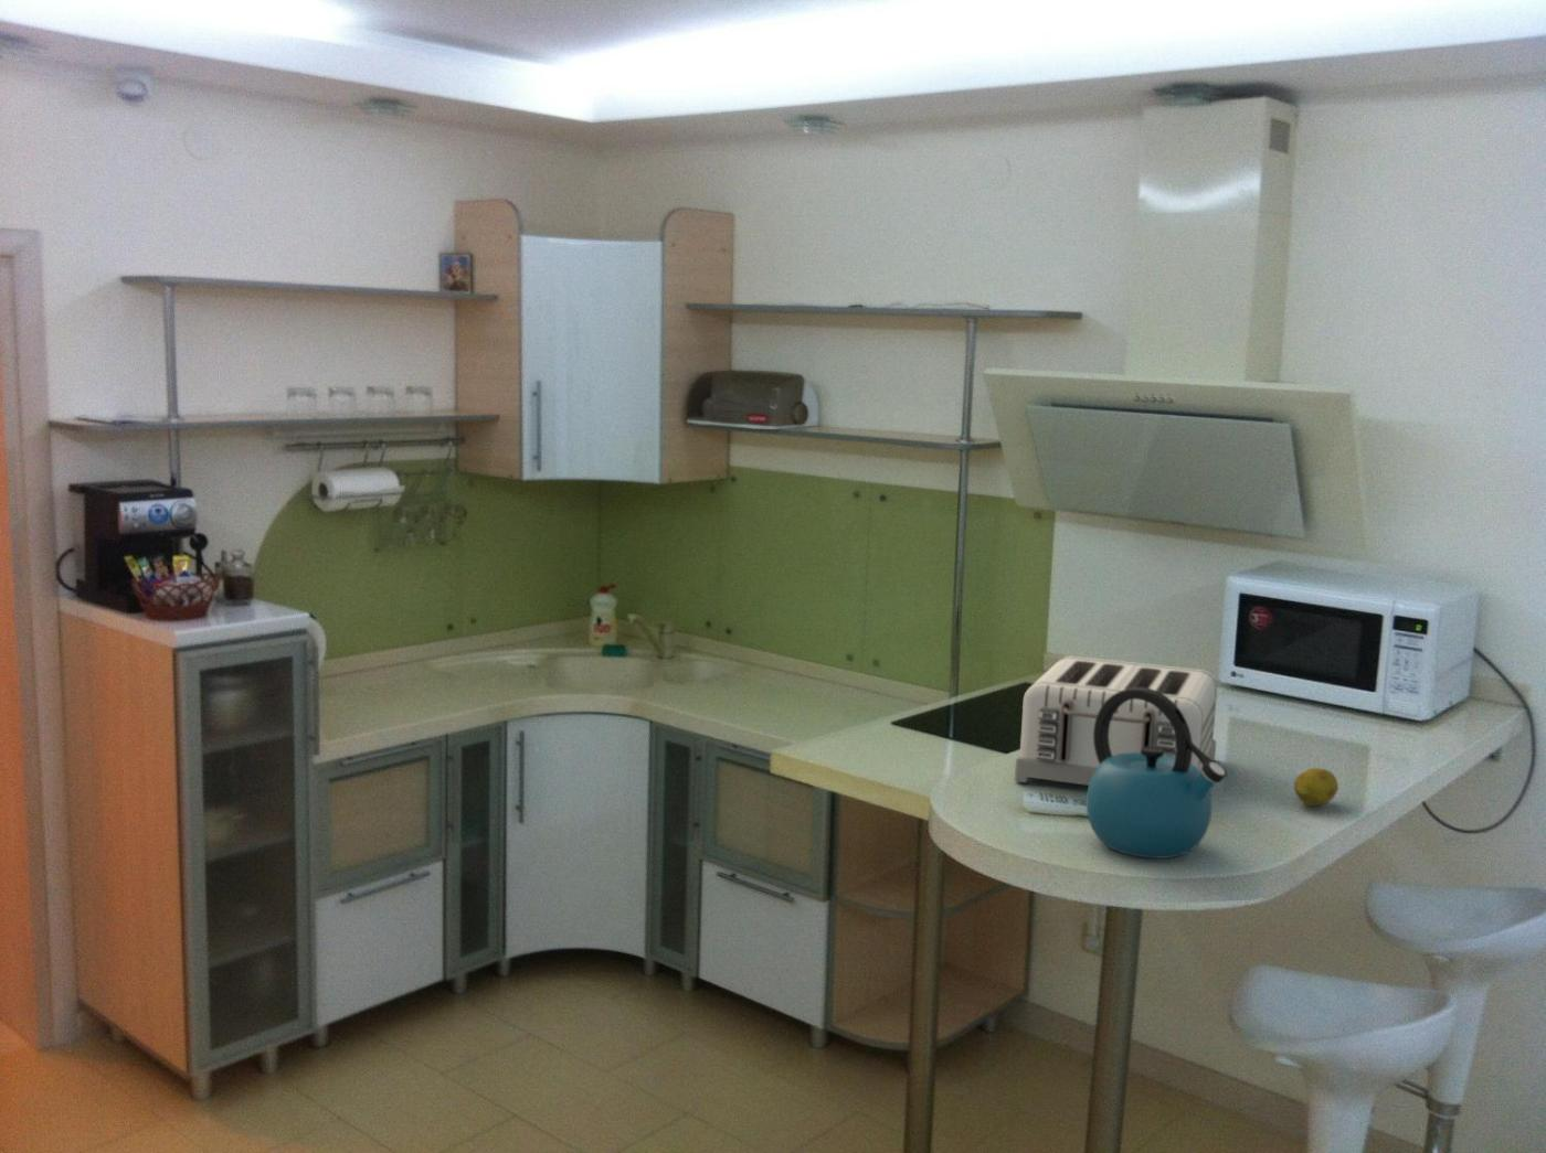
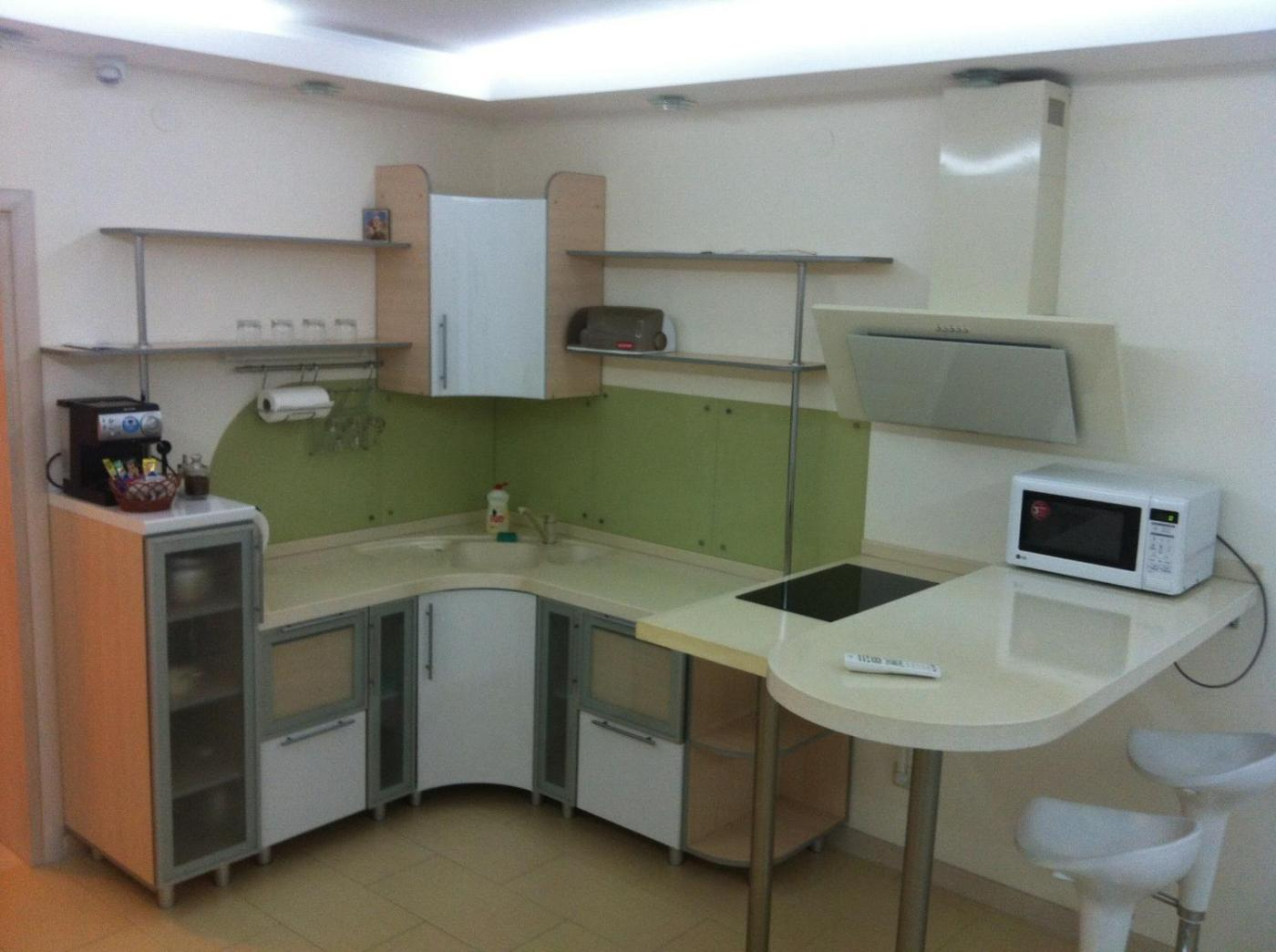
- fruit [1293,767,1340,807]
- toaster [1014,655,1218,787]
- kettle [1086,688,1229,860]
